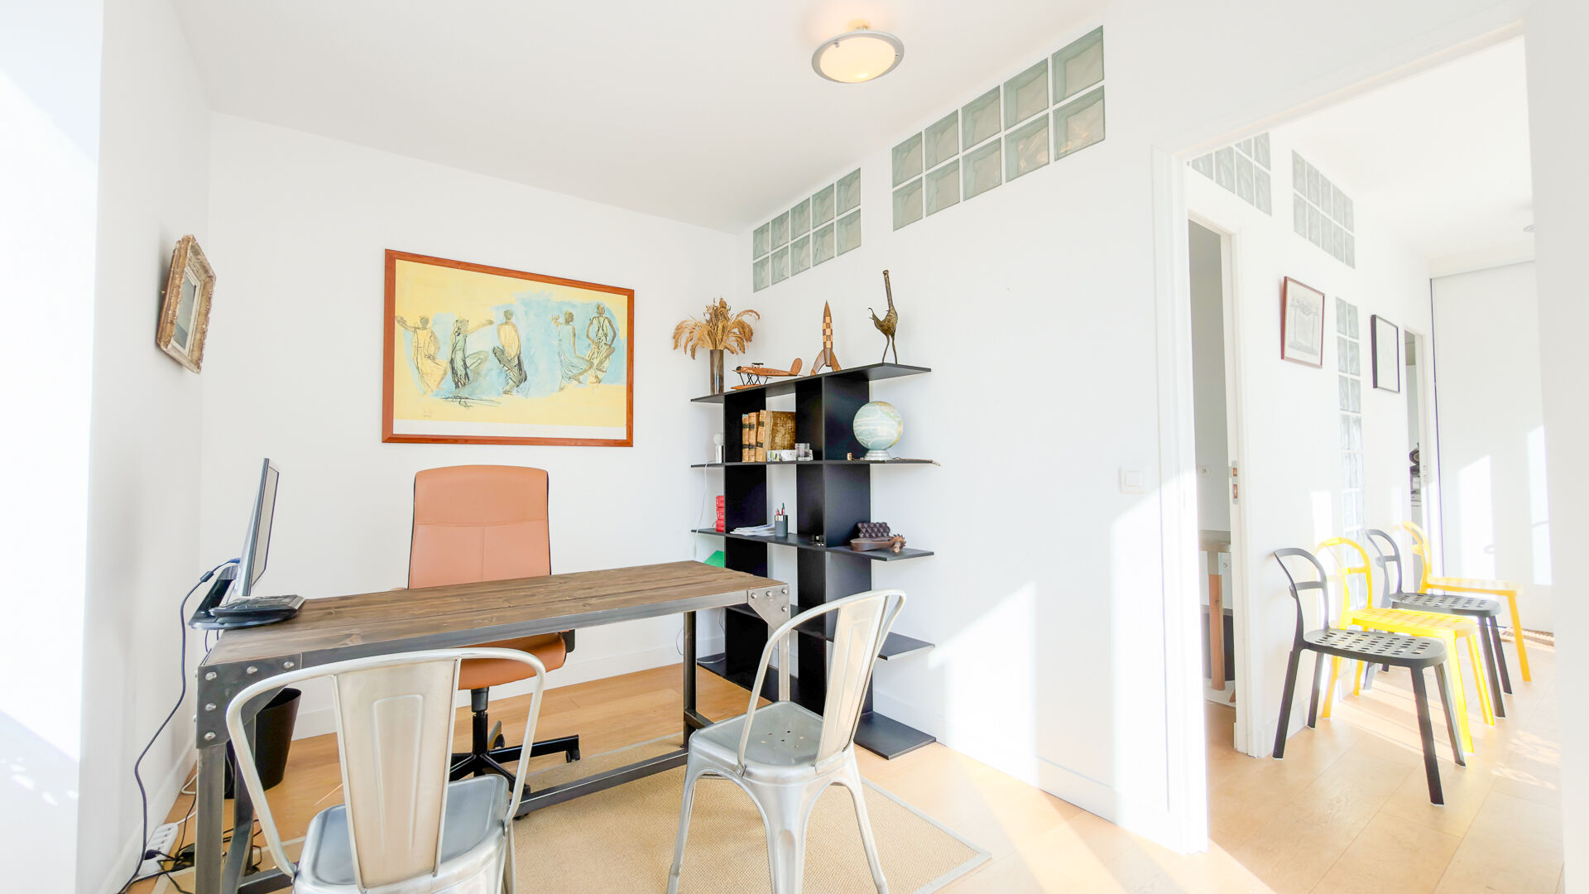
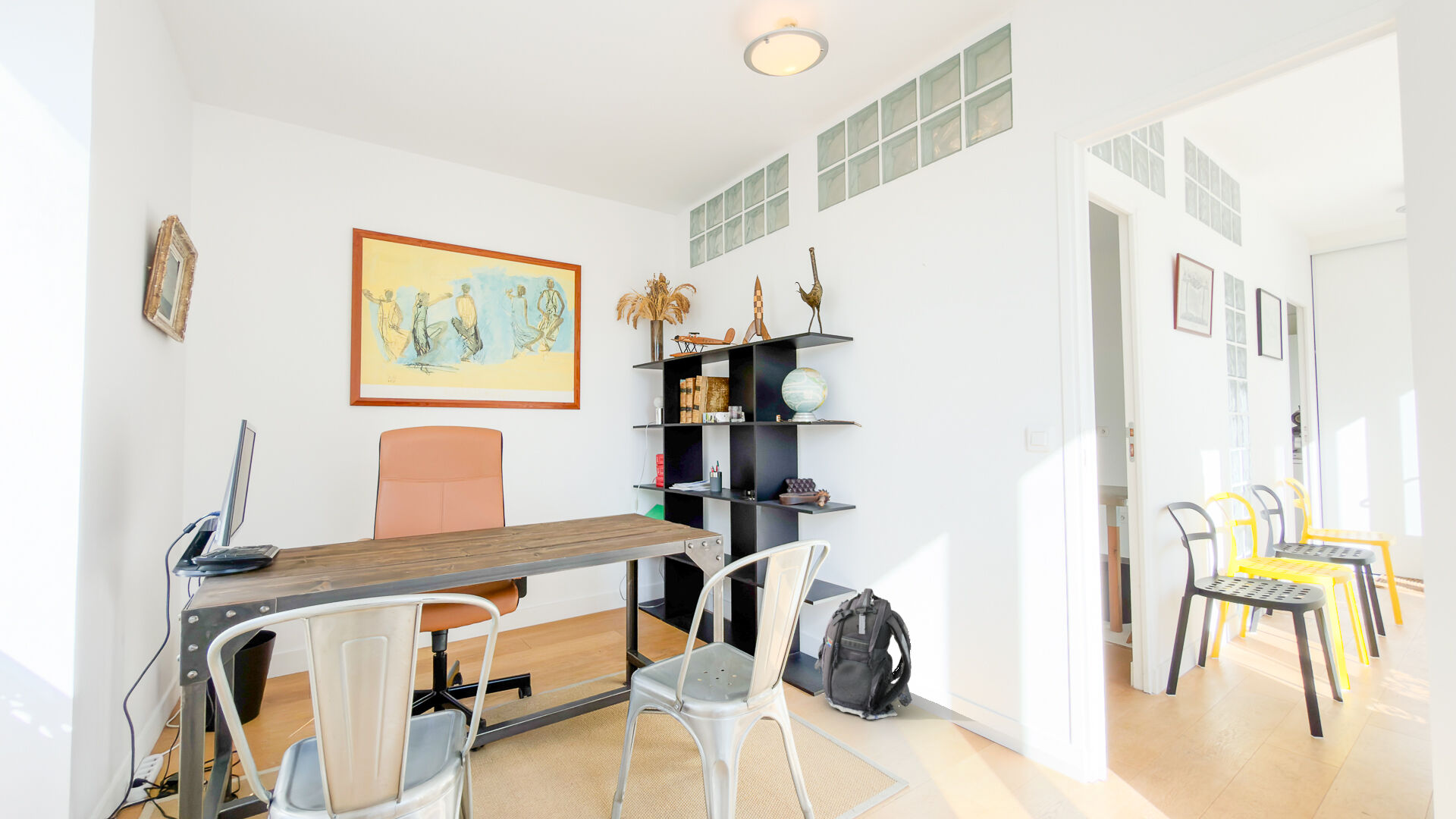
+ backpack [814,588,913,720]
